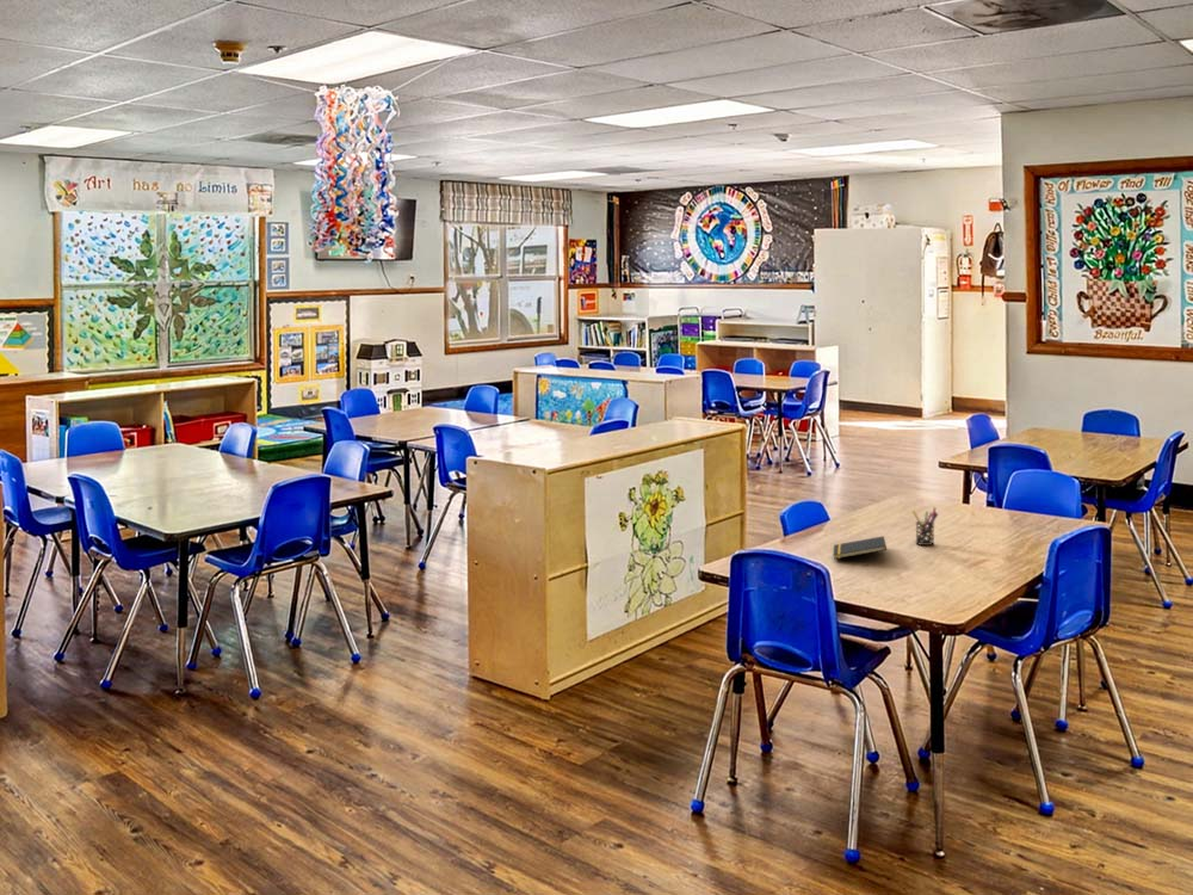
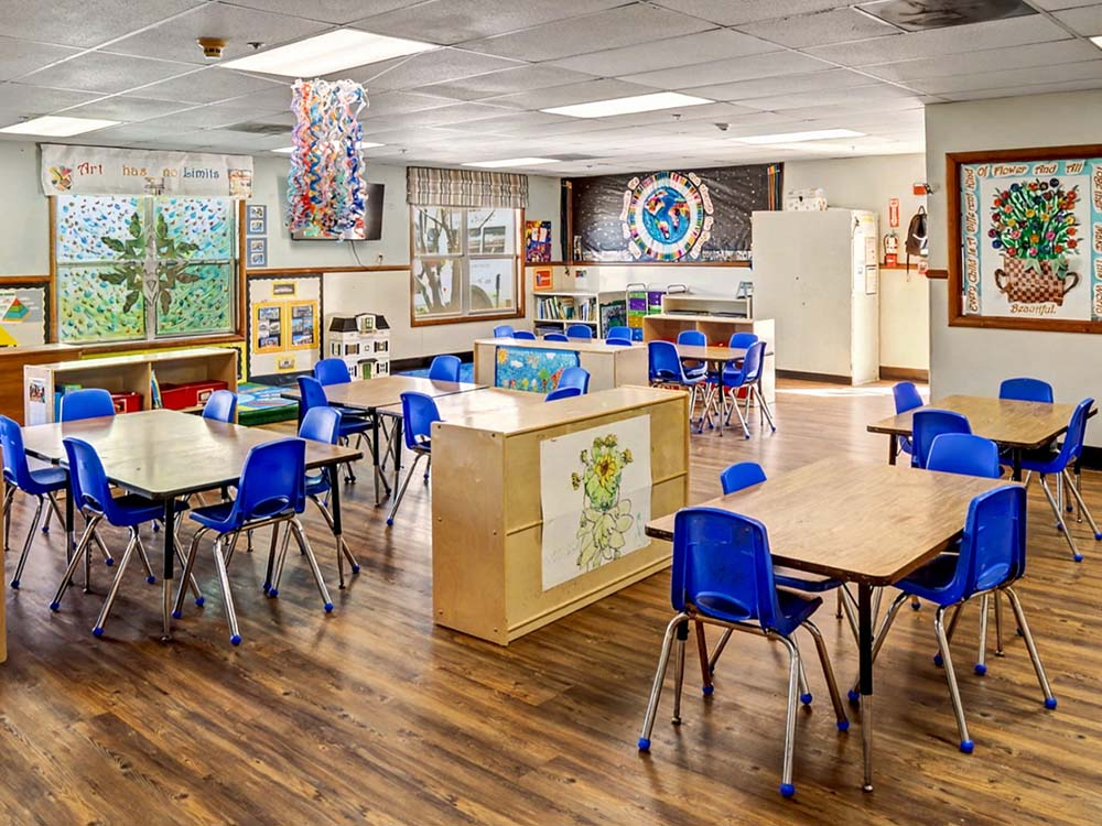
- pen holder [911,506,939,547]
- notepad [833,535,888,560]
